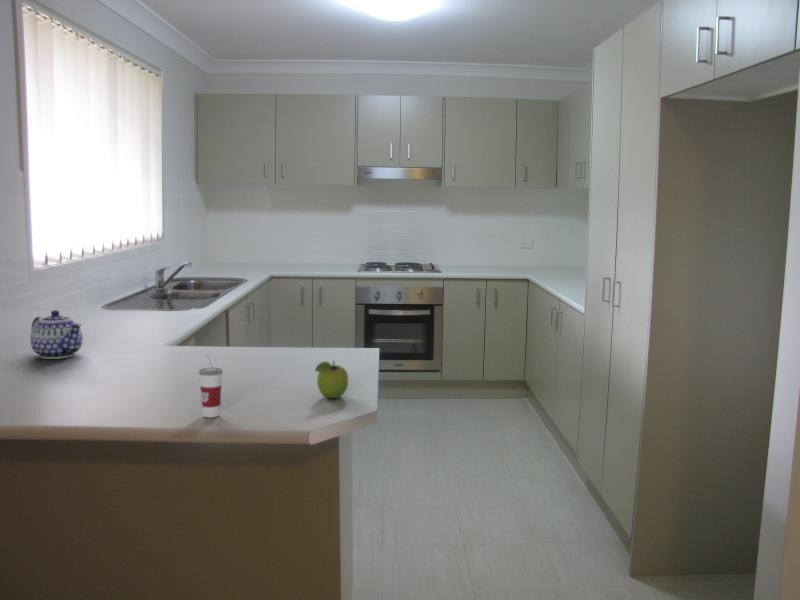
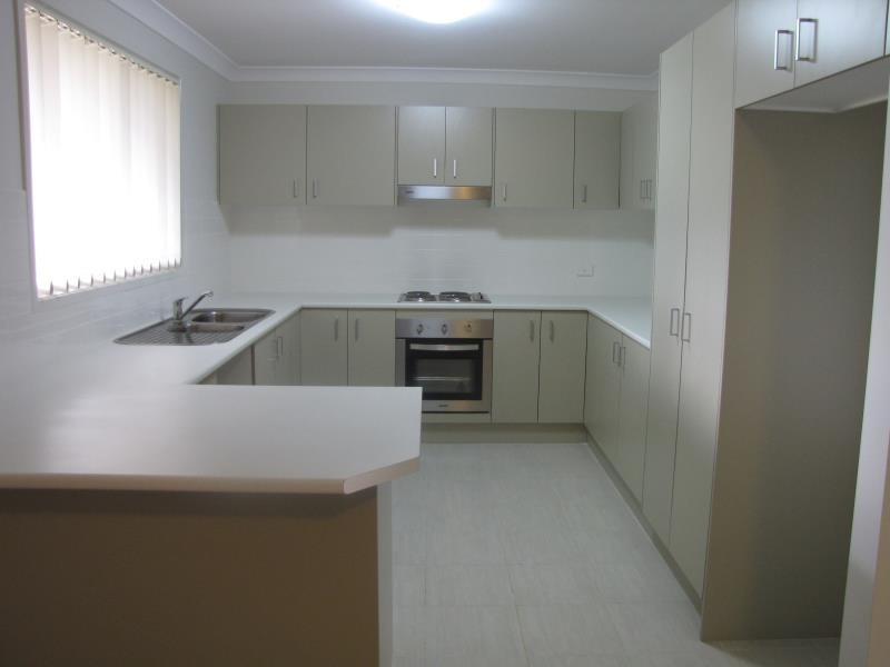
- cup [198,353,224,418]
- fruit [314,360,349,399]
- teapot [29,309,84,360]
